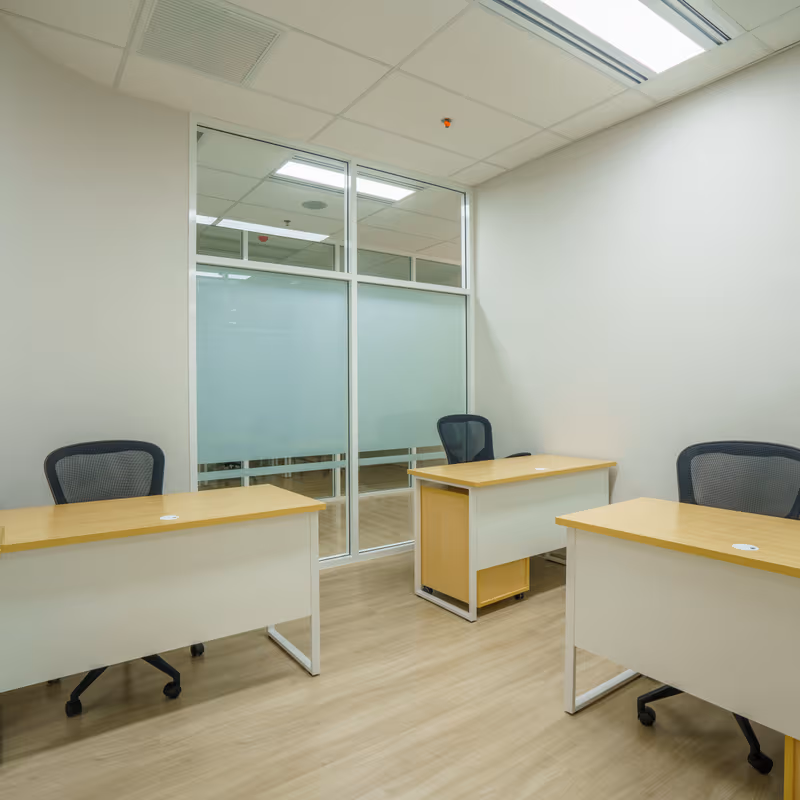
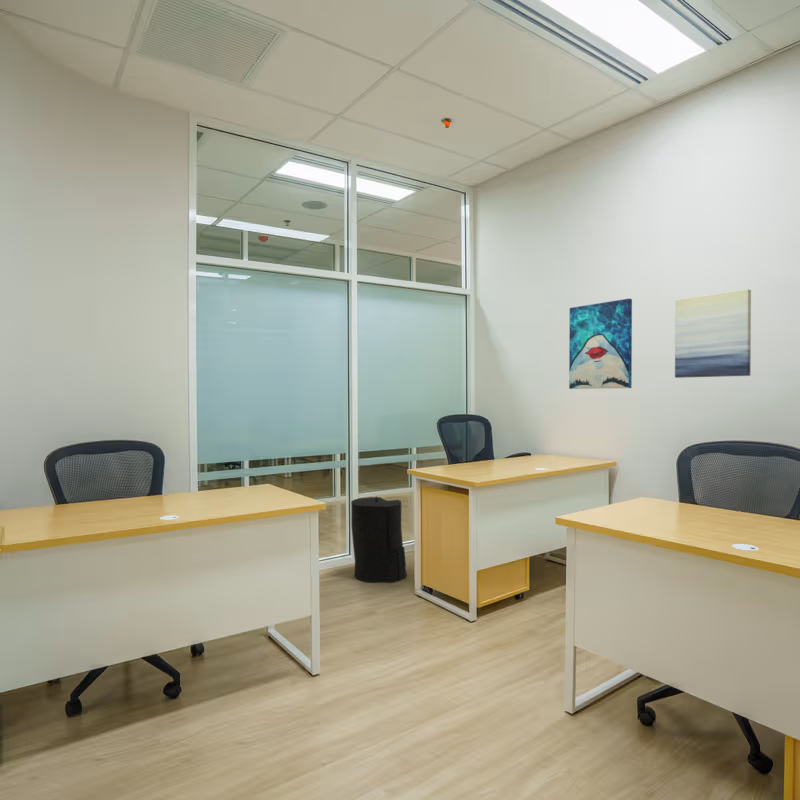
+ trash can [350,495,408,584]
+ wall art [674,288,752,379]
+ wall art [568,298,633,390]
